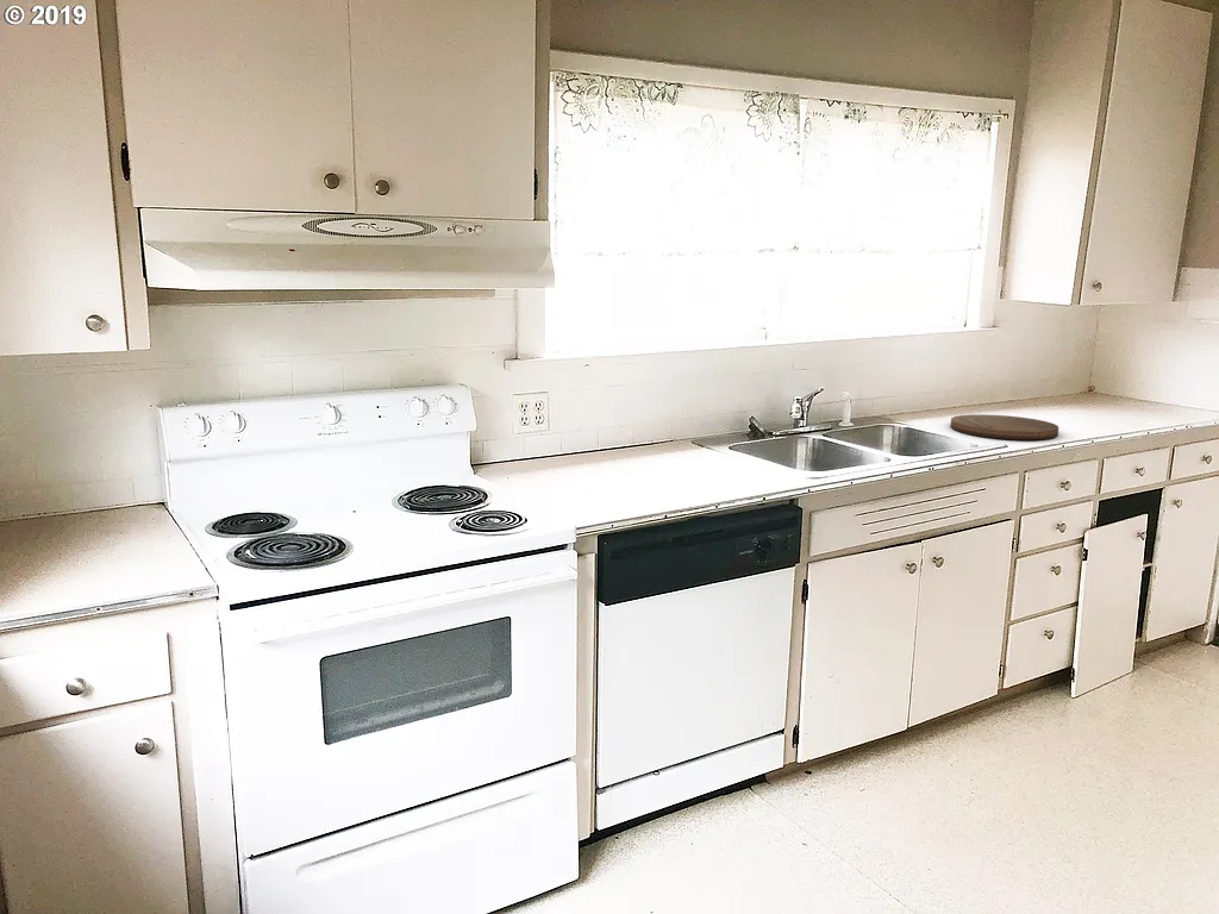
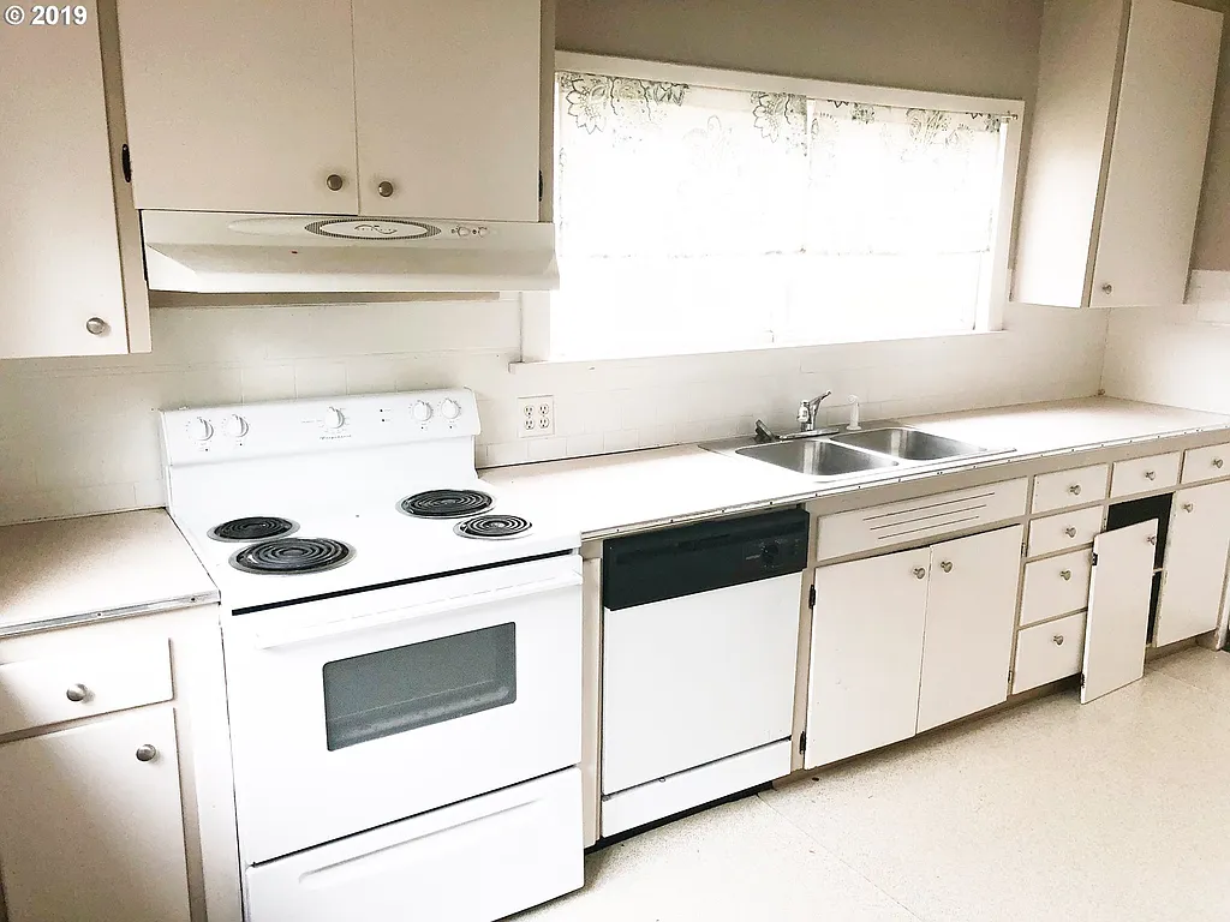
- cutting board [949,413,1059,440]
